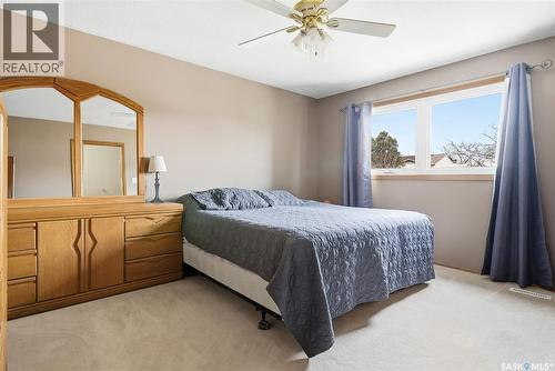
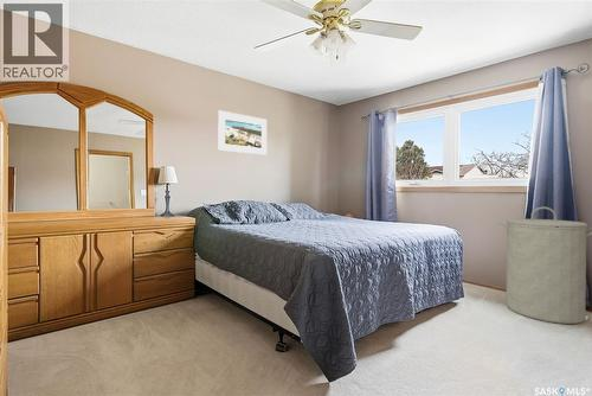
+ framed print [217,109,268,157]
+ laundry hamper [497,206,592,325]
